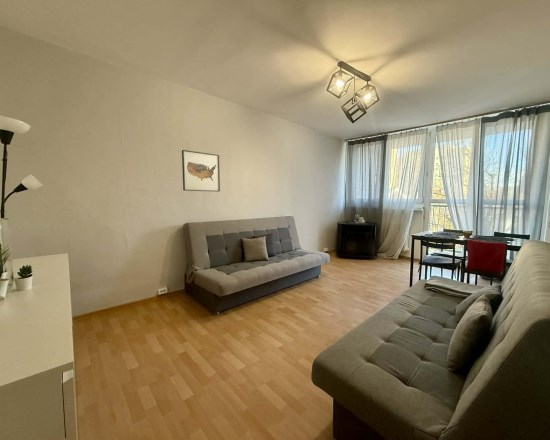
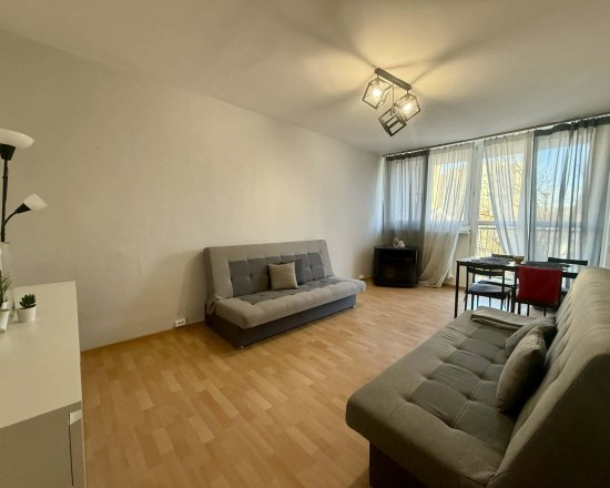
- wall art [181,149,221,192]
